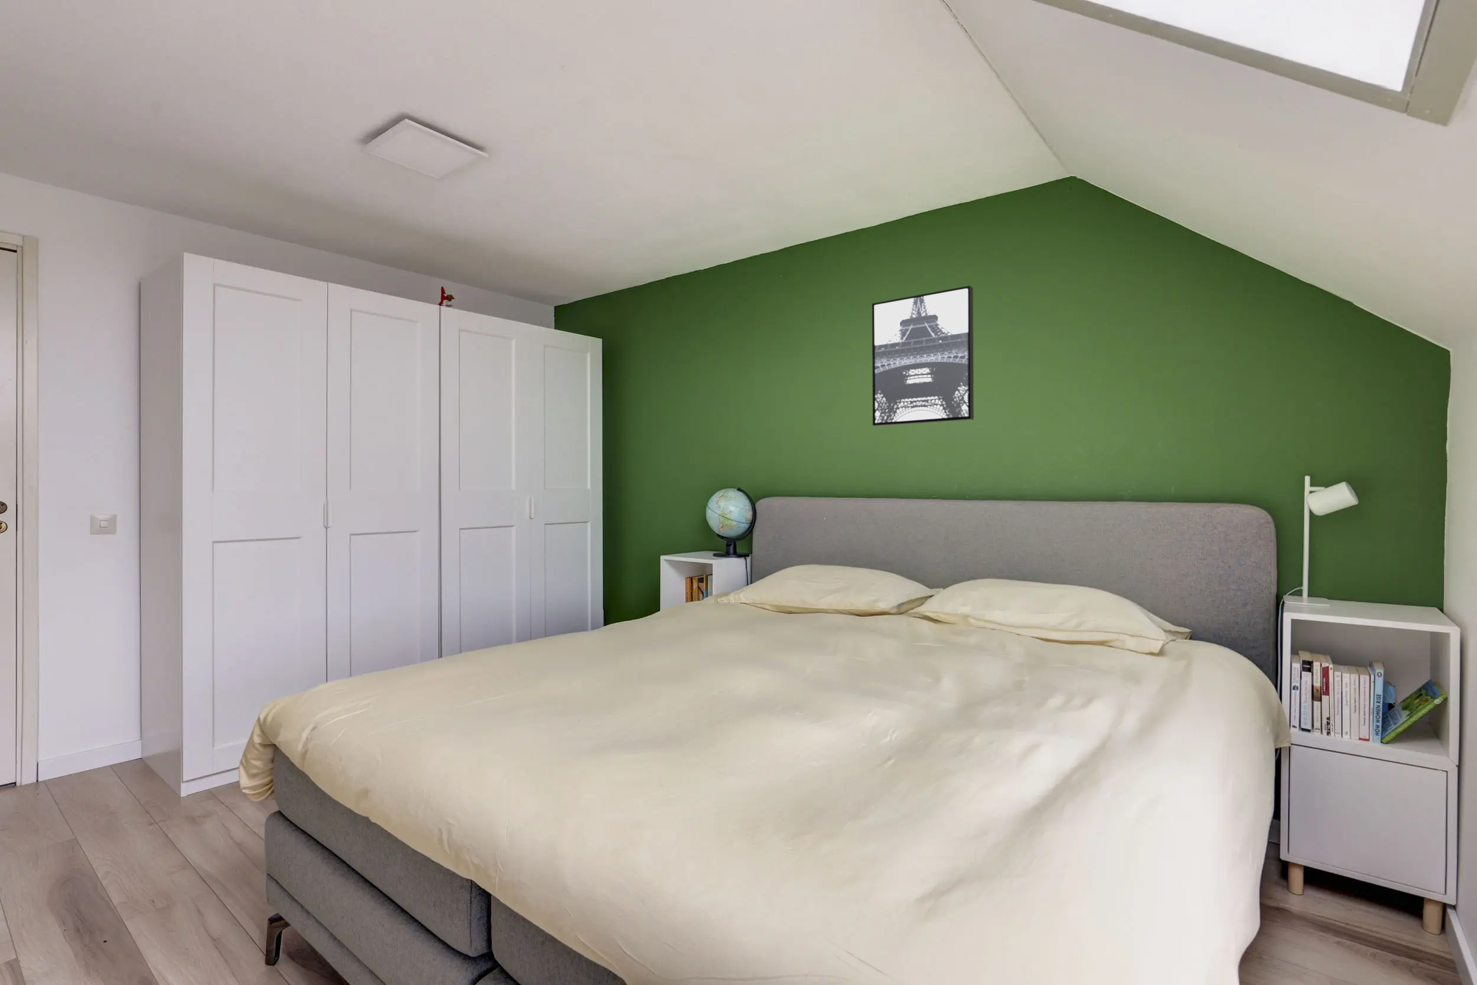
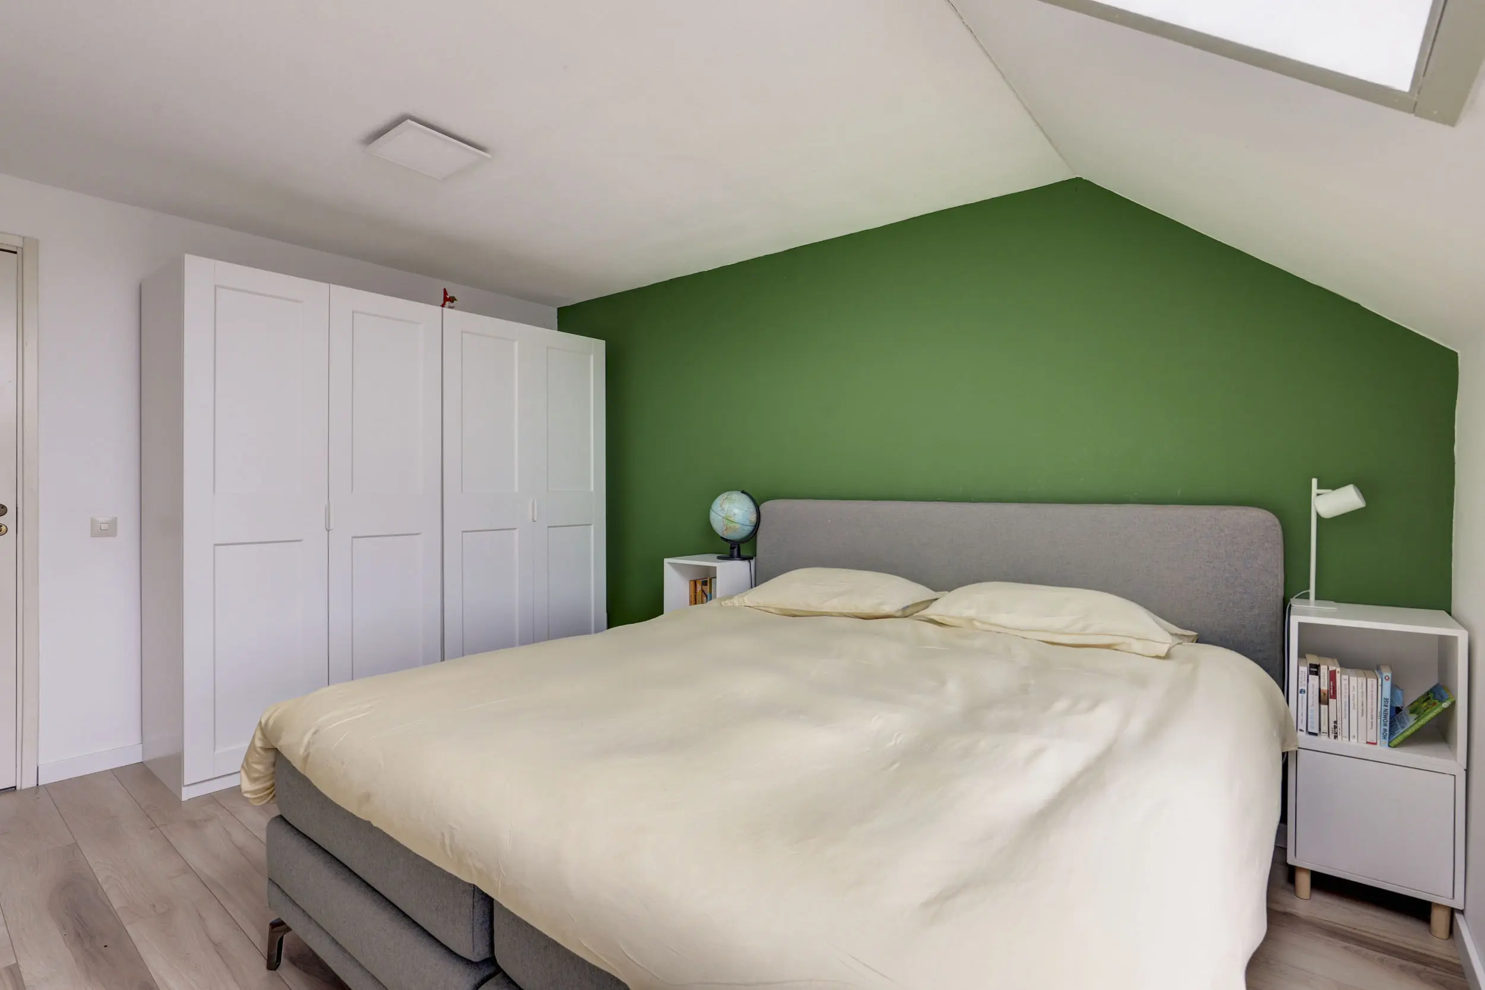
- wall art [871,285,975,427]
